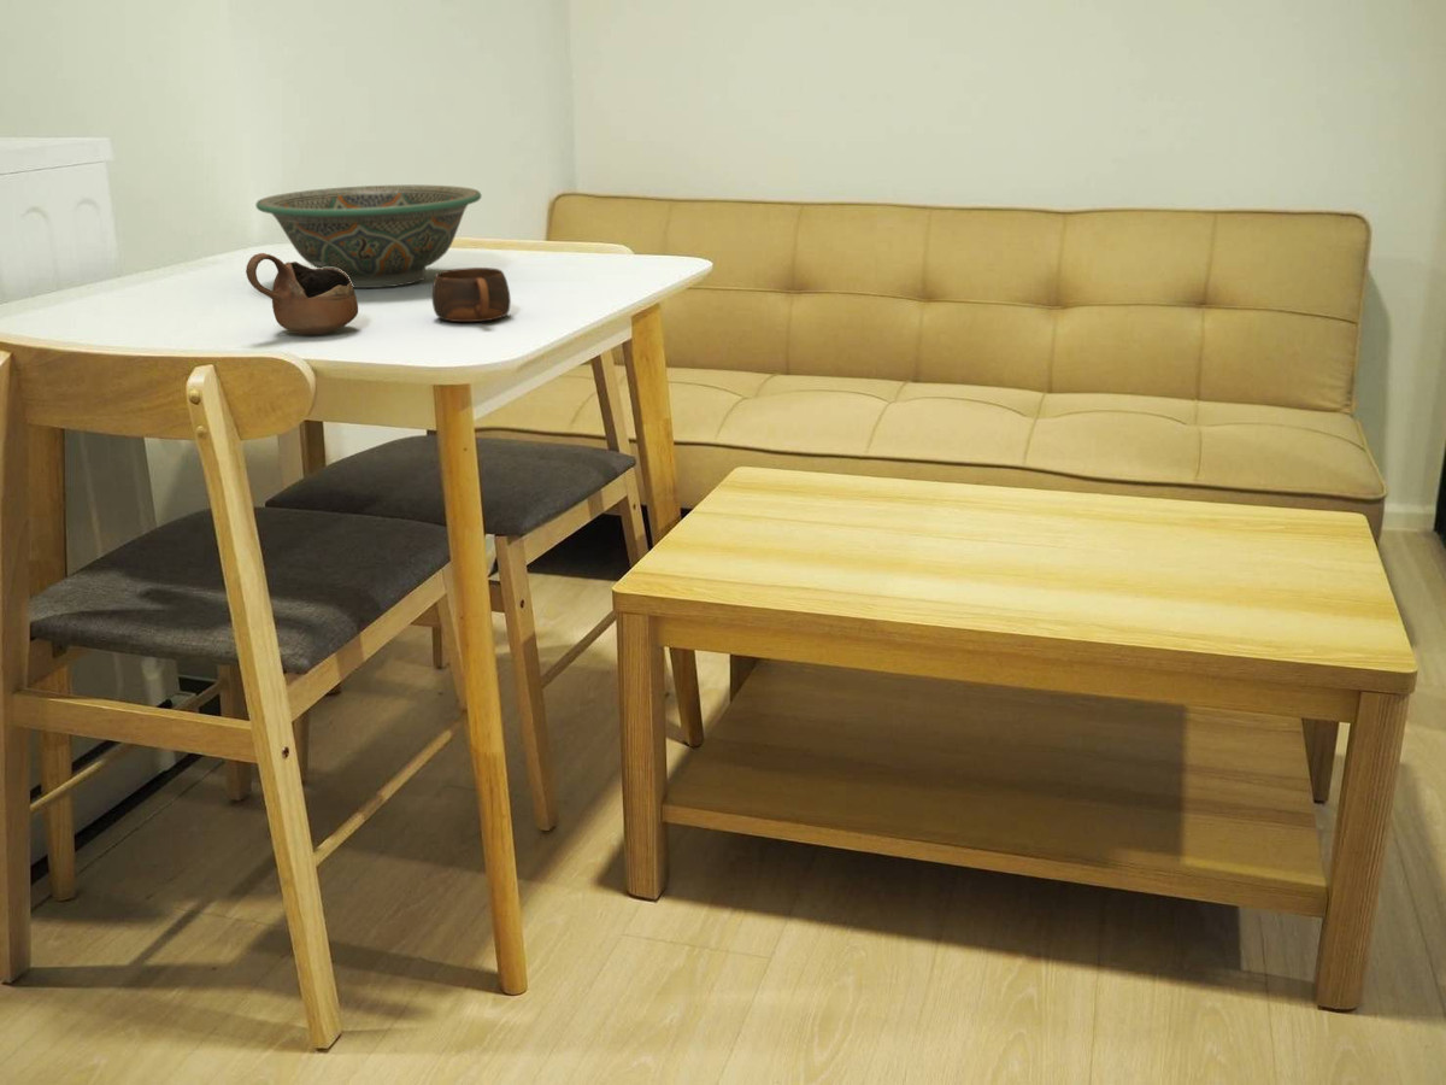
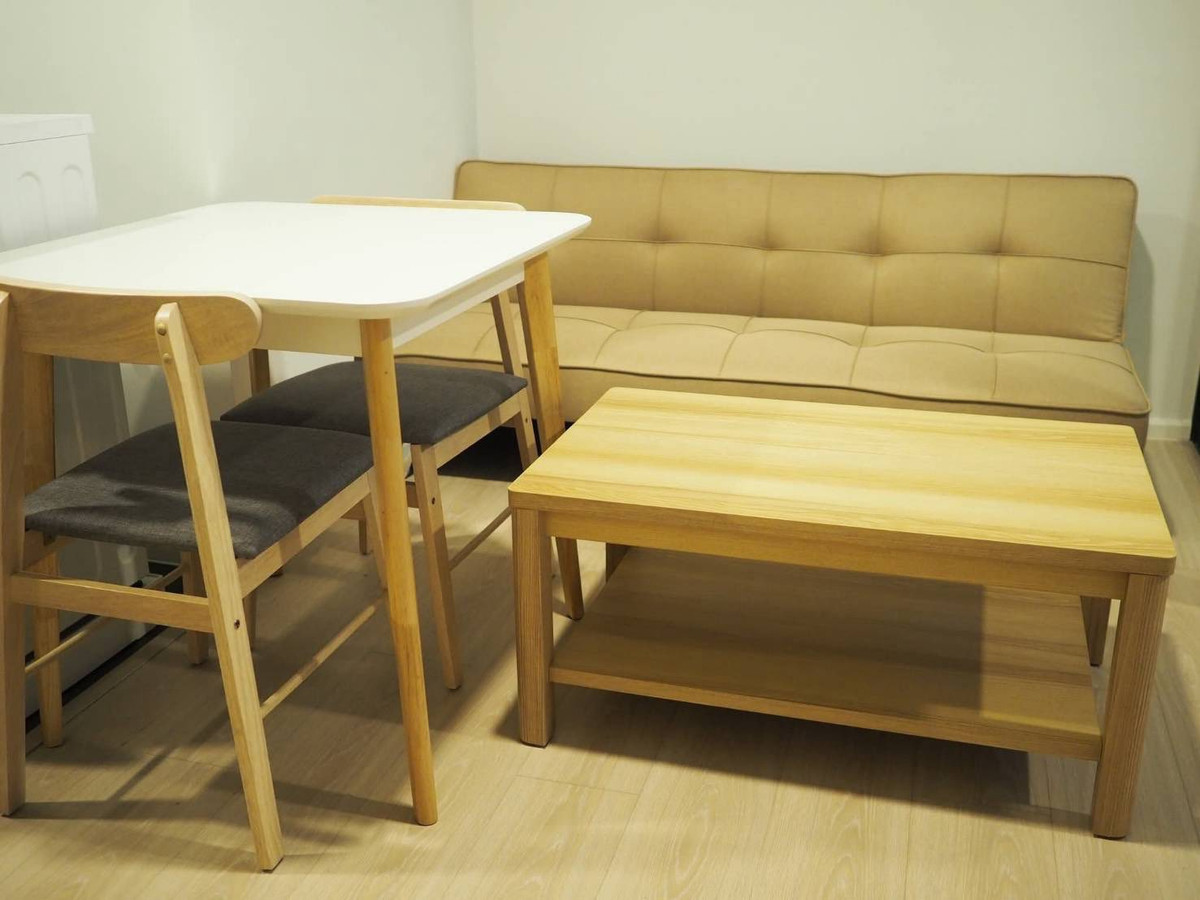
- cup [245,252,359,335]
- cup [431,266,512,323]
- decorative bowl [254,184,482,289]
